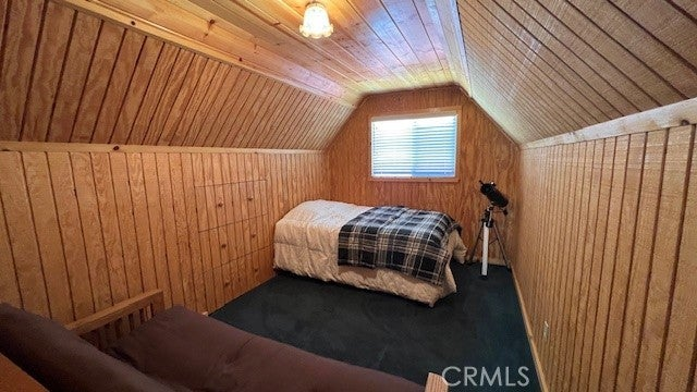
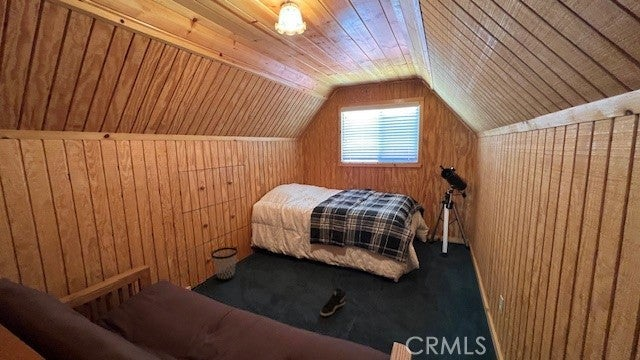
+ sneaker [319,287,347,317]
+ wastebasket [210,246,239,282]
